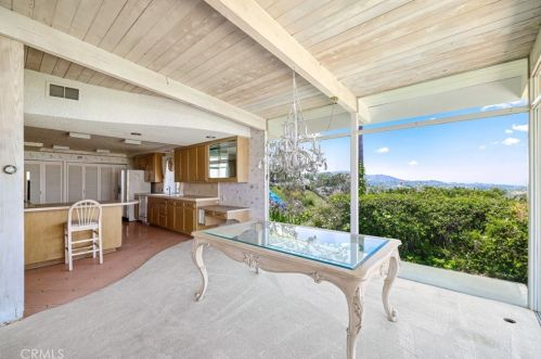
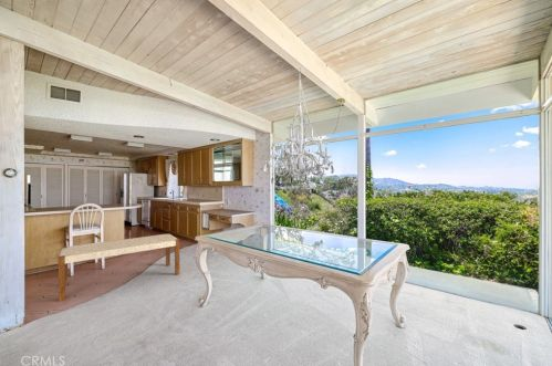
+ bench [58,232,180,302]
